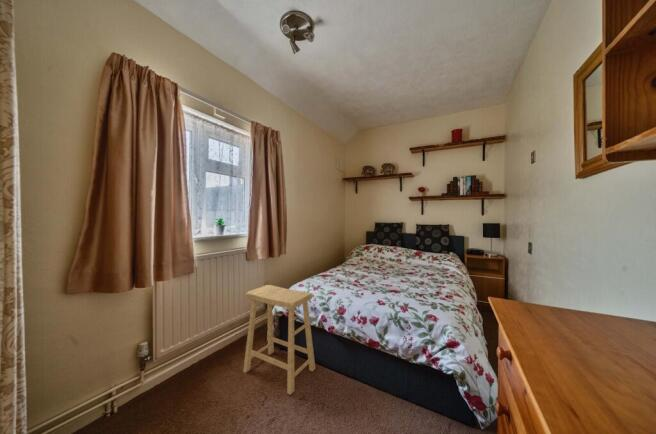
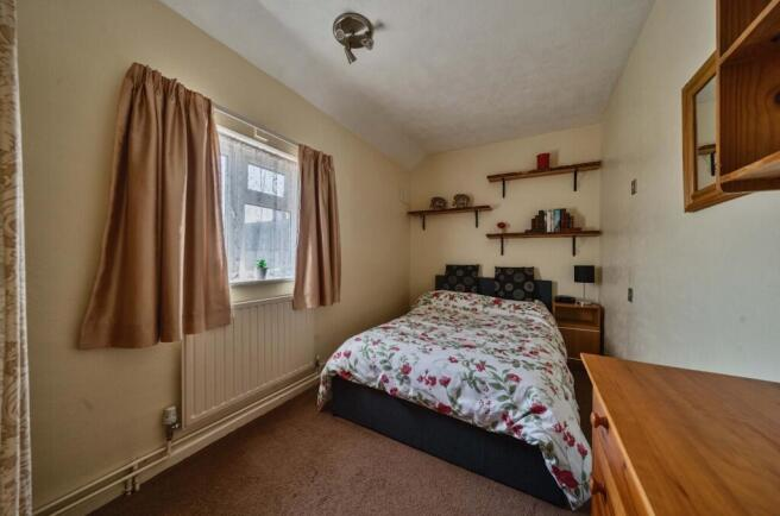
- stool [242,284,316,396]
